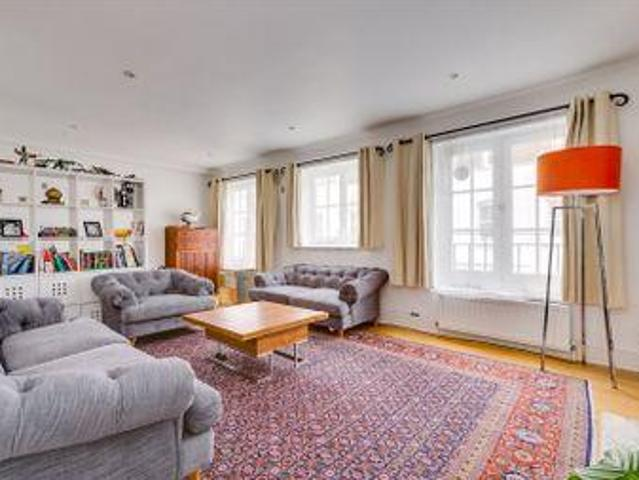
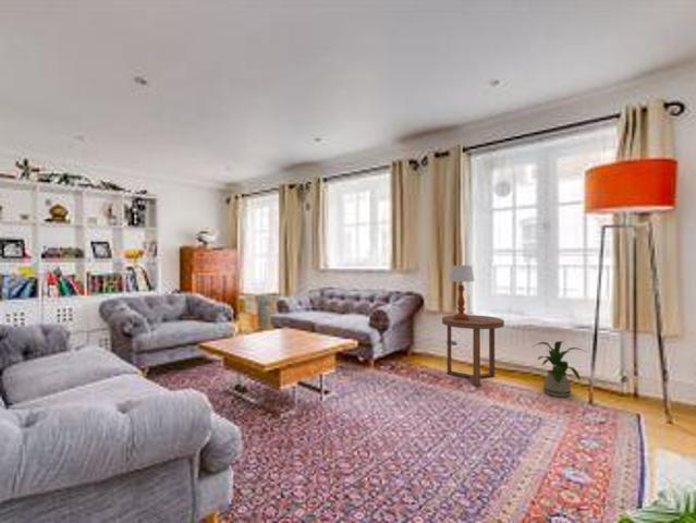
+ table lamp [447,265,476,320]
+ house plant [530,340,587,398]
+ side table [441,314,505,387]
